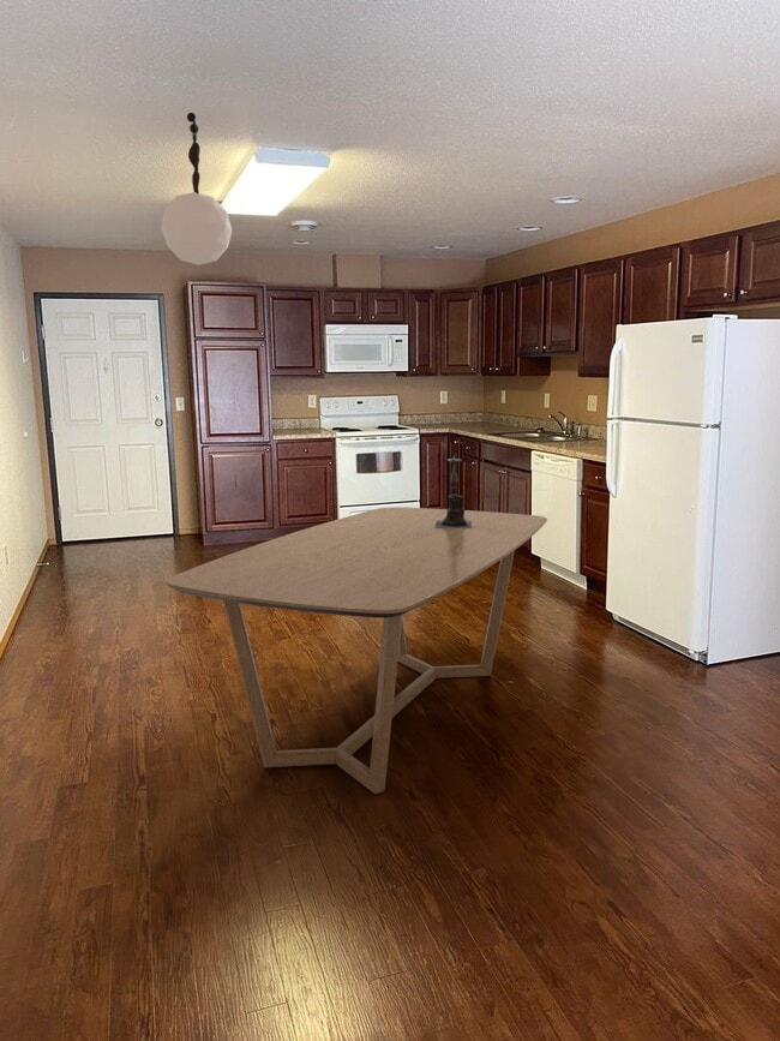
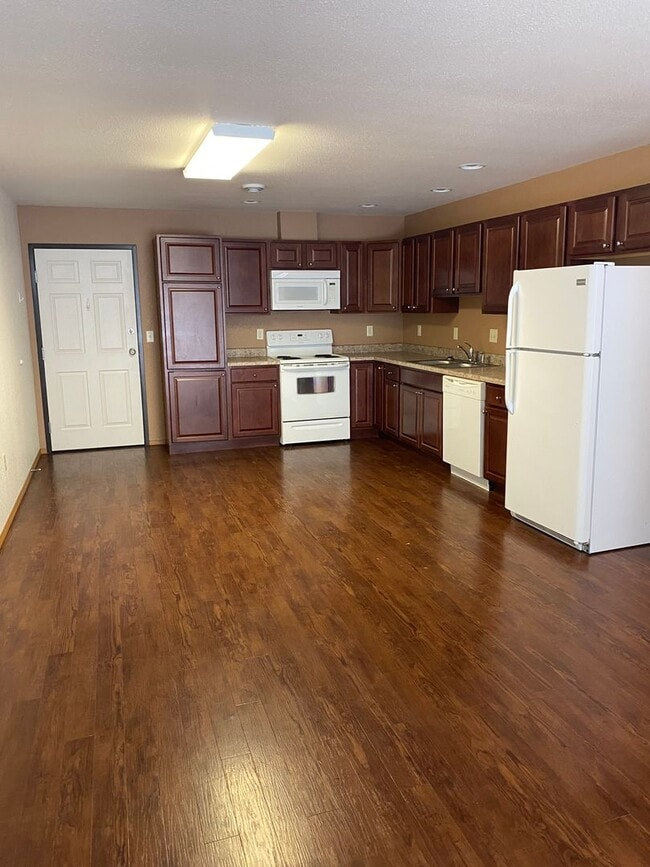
- pendant lamp [160,112,233,267]
- candle holder [434,455,472,528]
- dining table [164,507,548,795]
